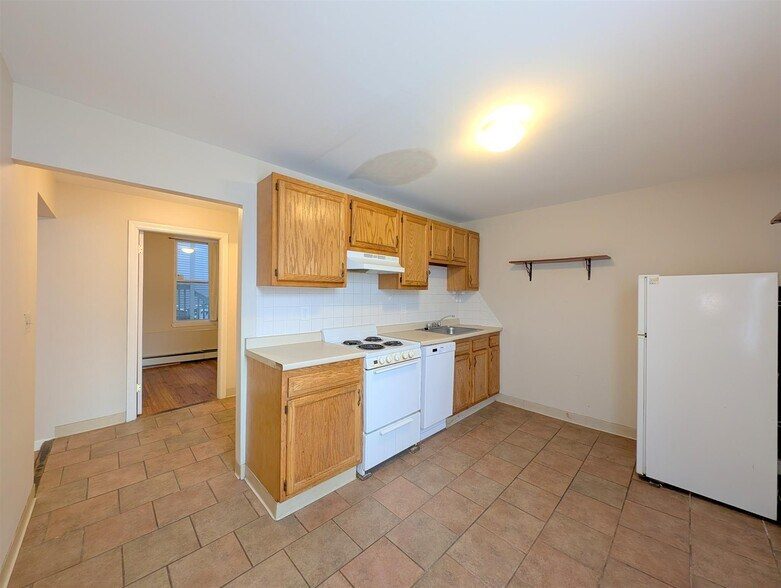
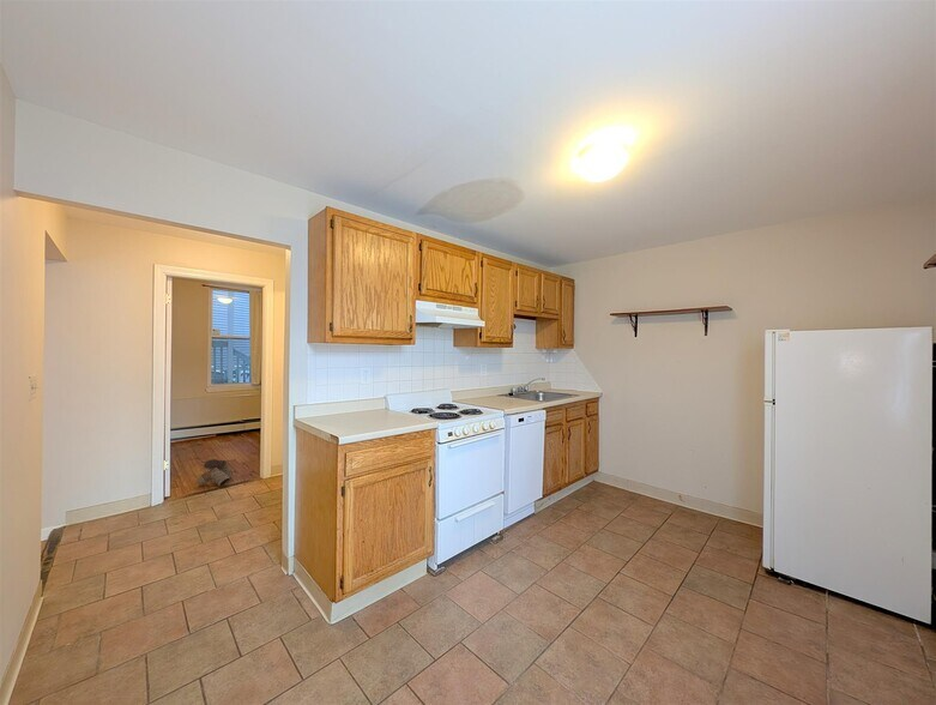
+ boots [195,458,234,487]
